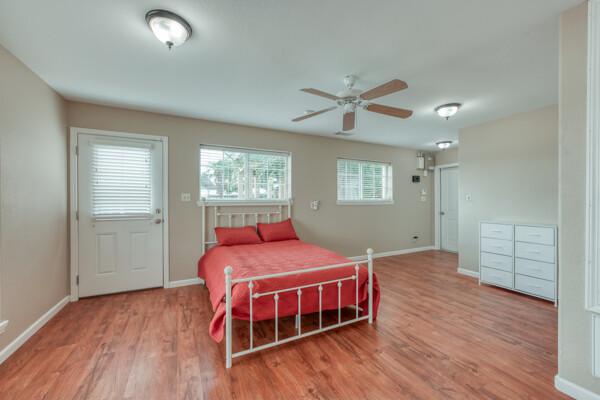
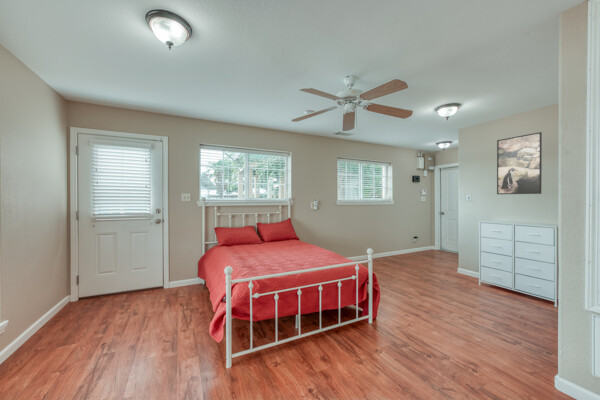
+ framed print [496,131,543,195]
